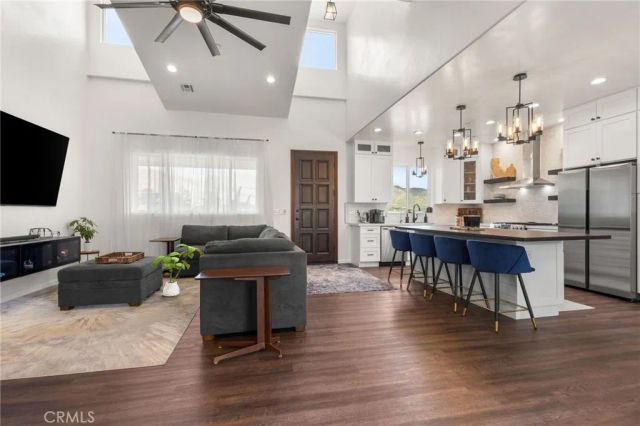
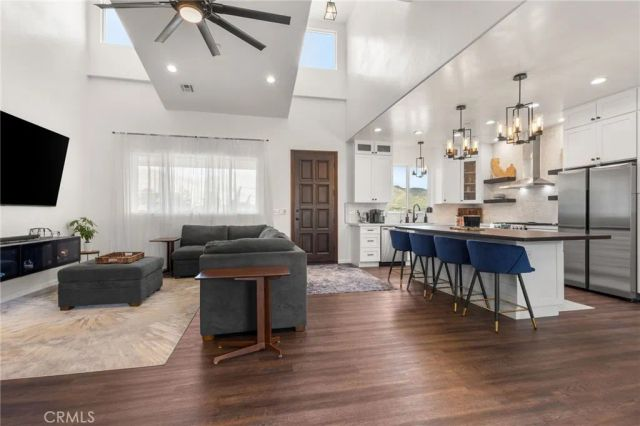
- house plant [151,243,204,297]
